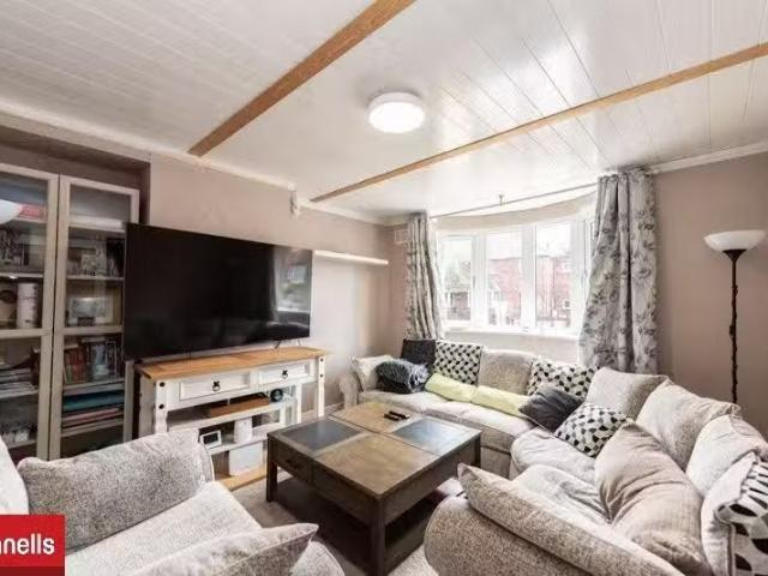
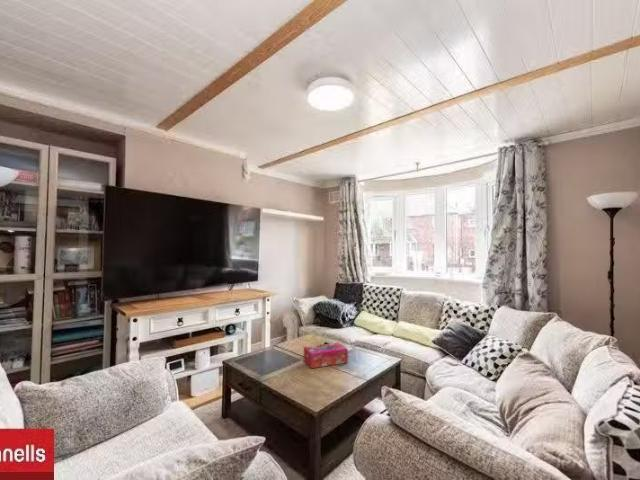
+ tissue box [303,342,349,369]
